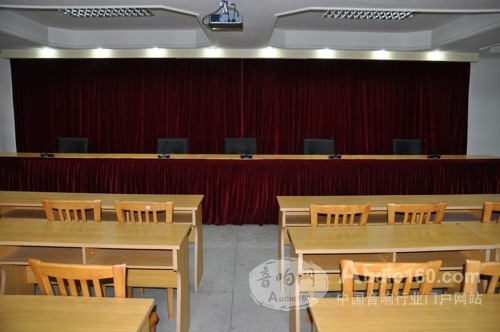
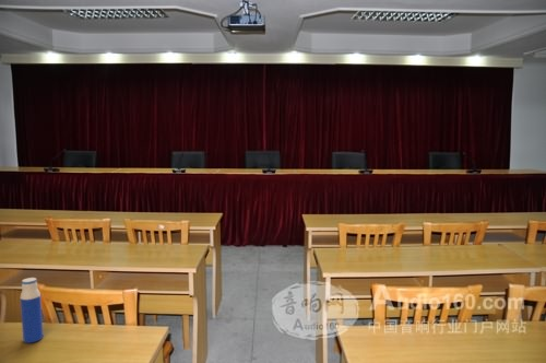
+ water bottle [20,277,44,344]
